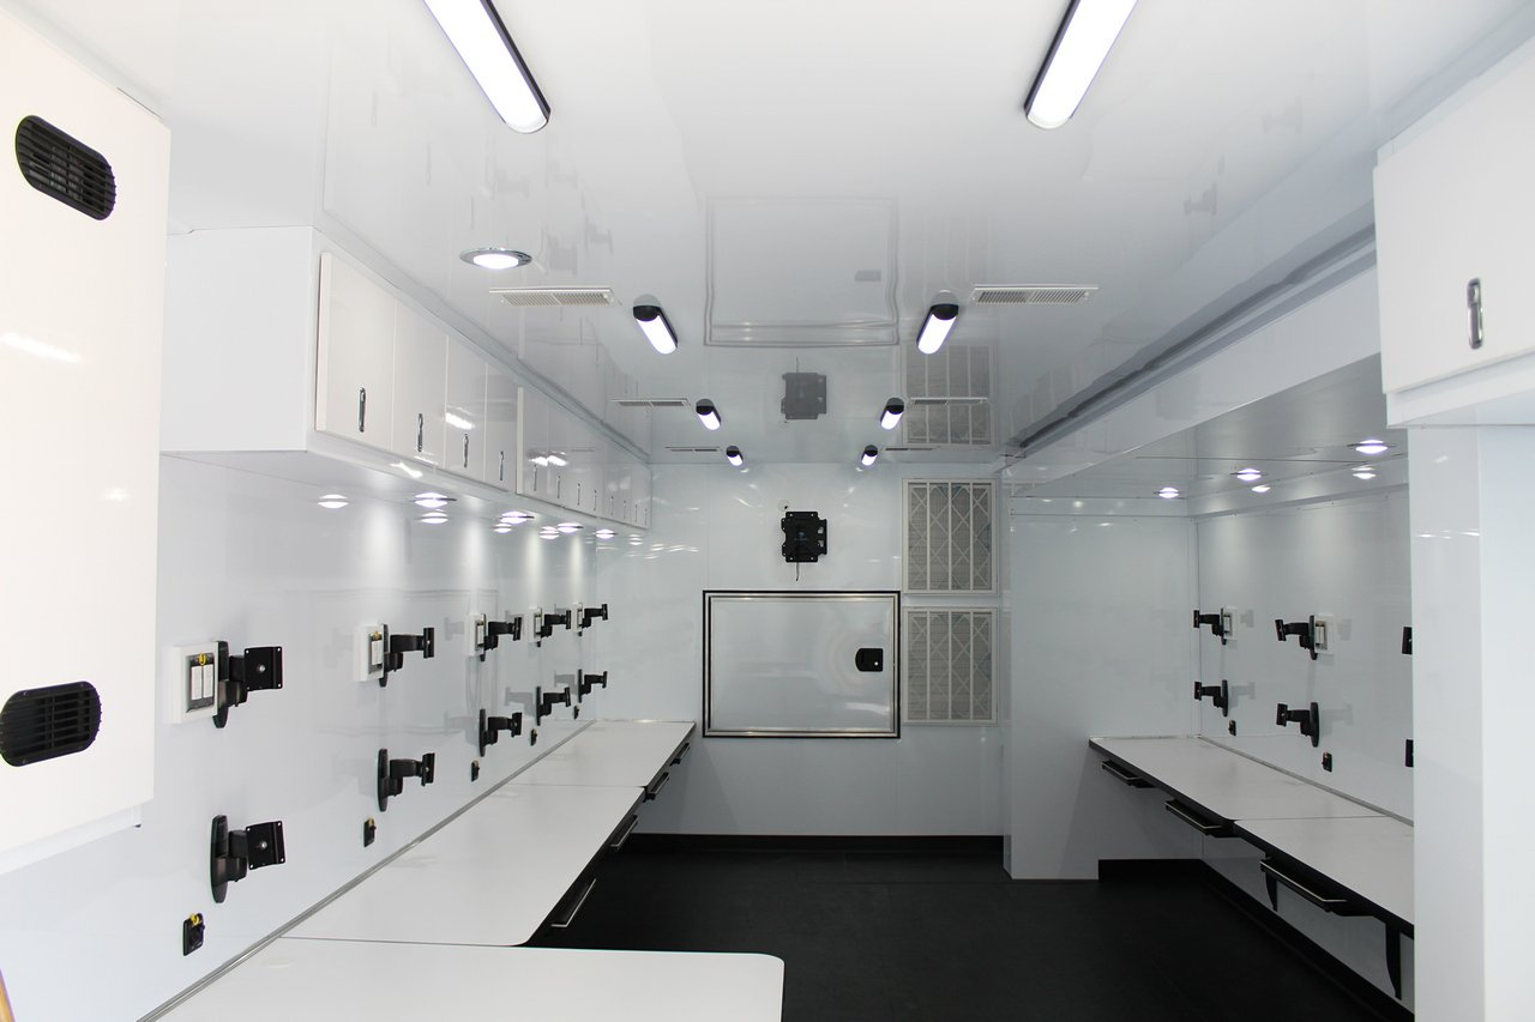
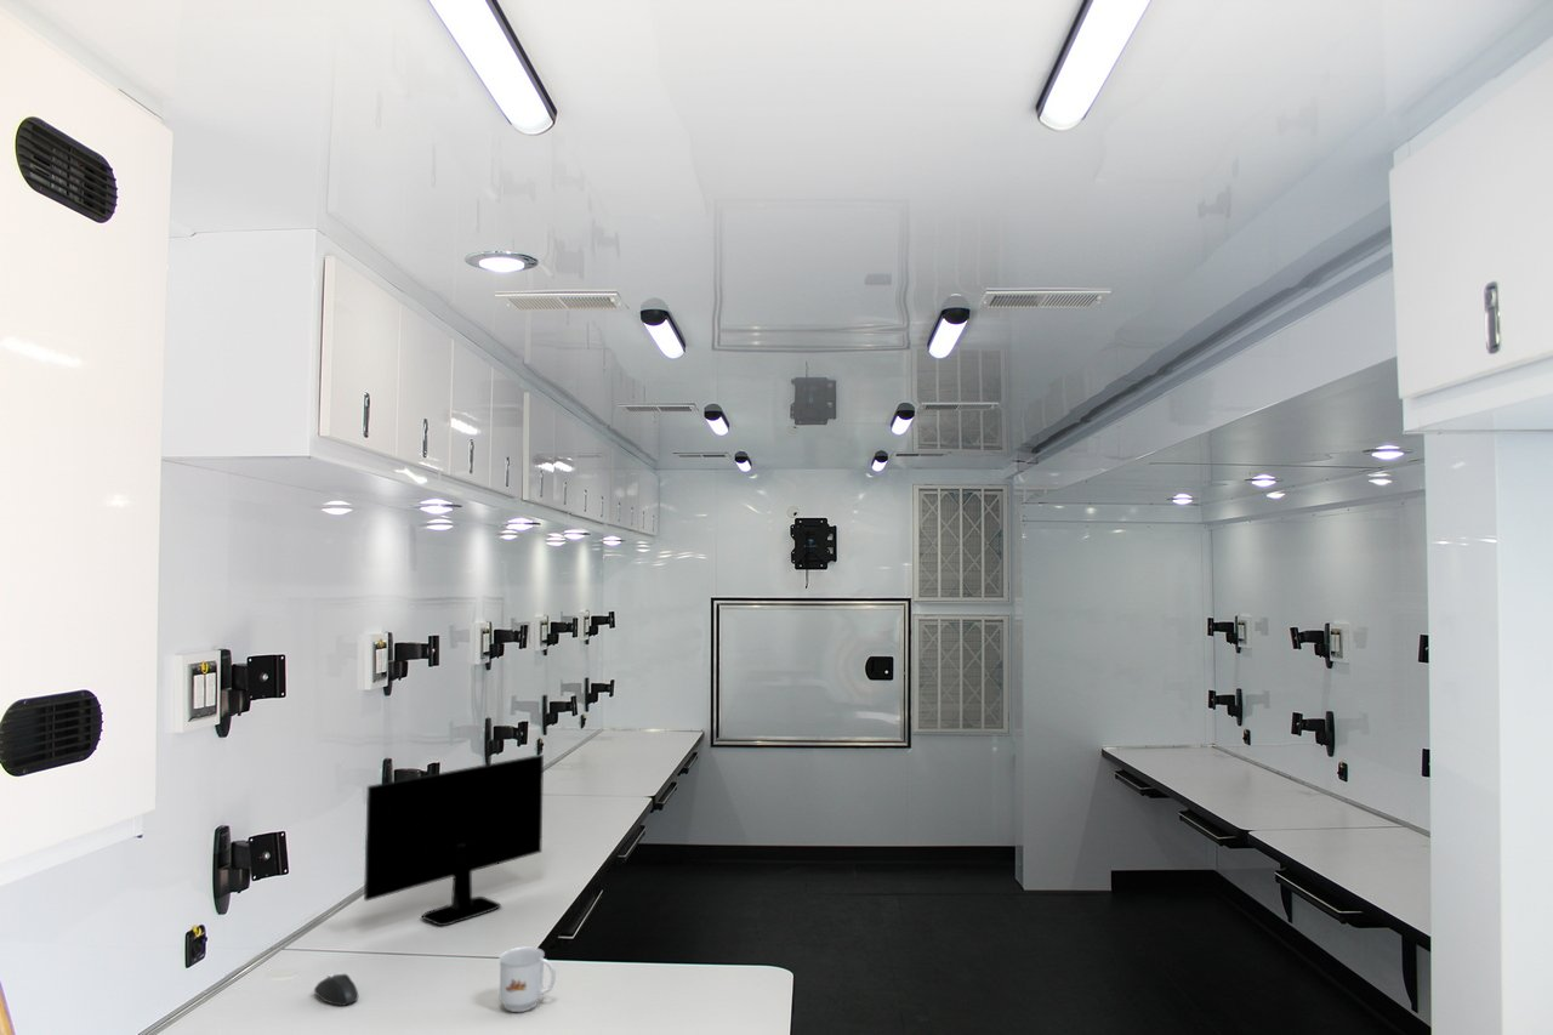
+ mug [499,946,557,1013]
+ monitor [363,753,545,927]
+ mouse [313,973,359,1006]
